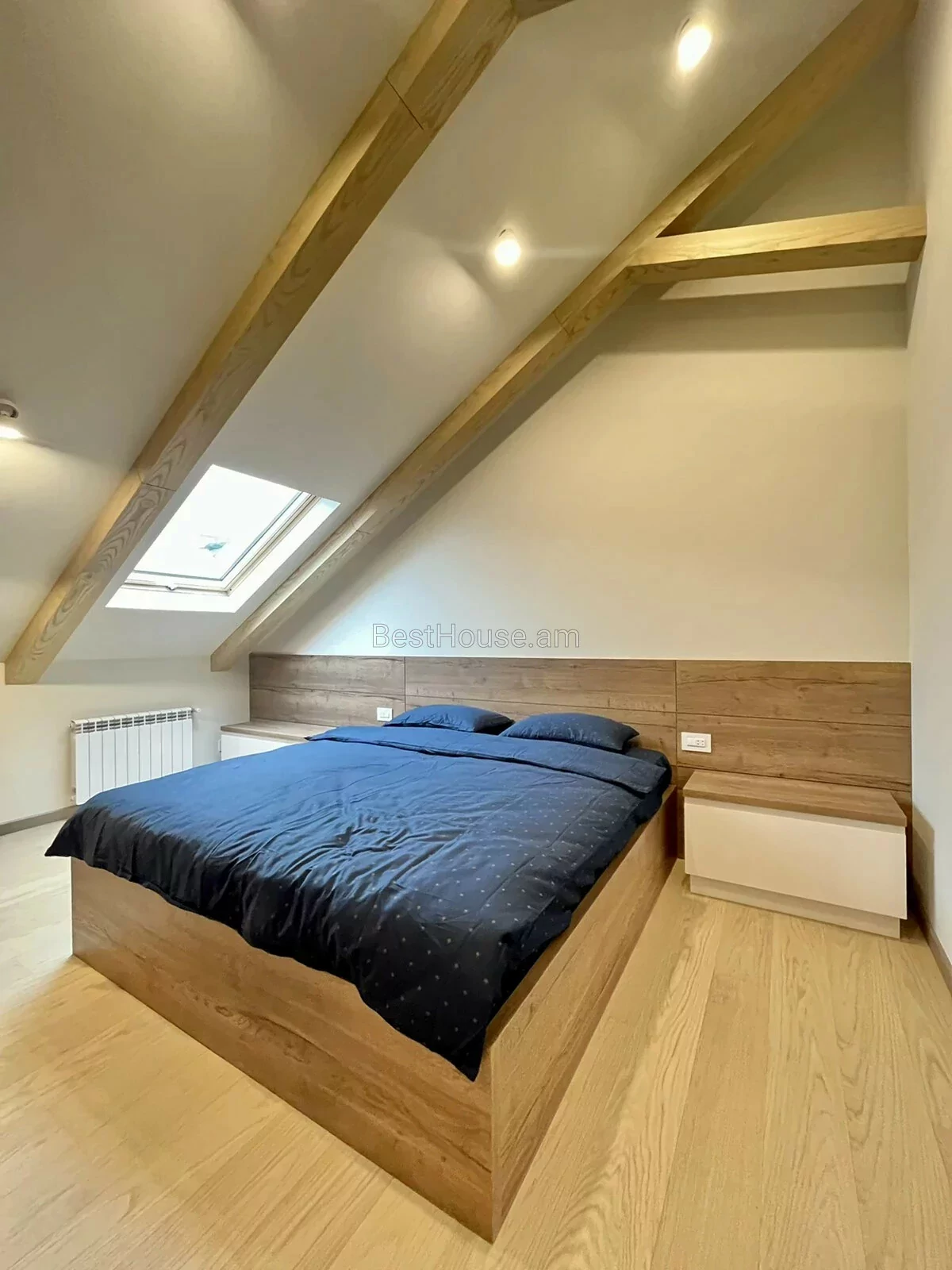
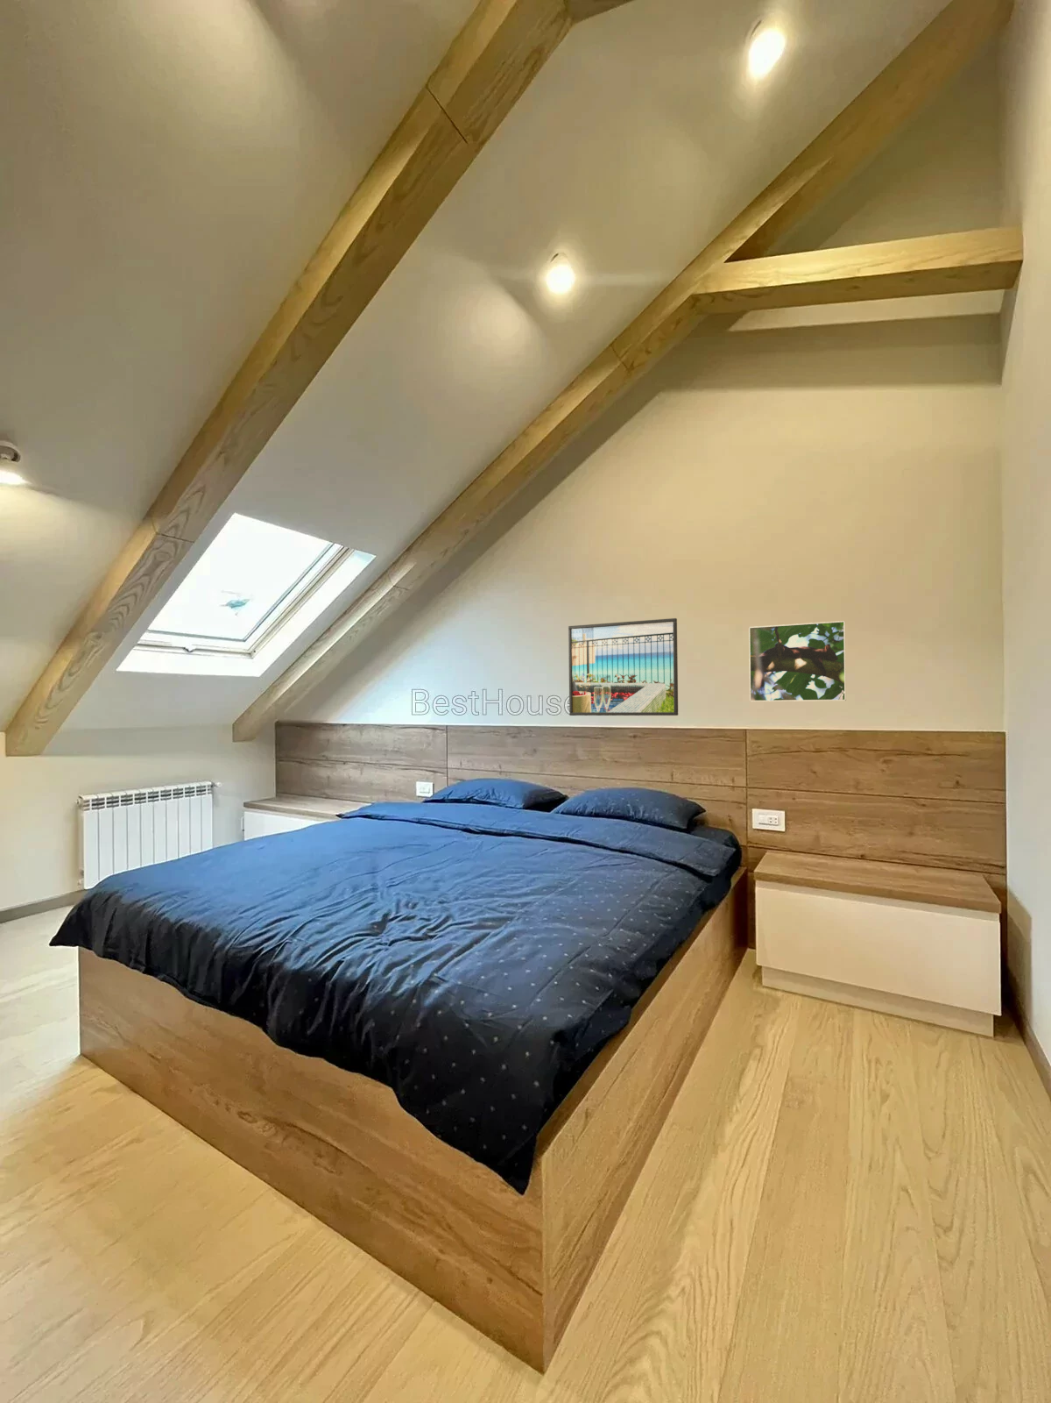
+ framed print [567,618,679,716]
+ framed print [749,620,847,703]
